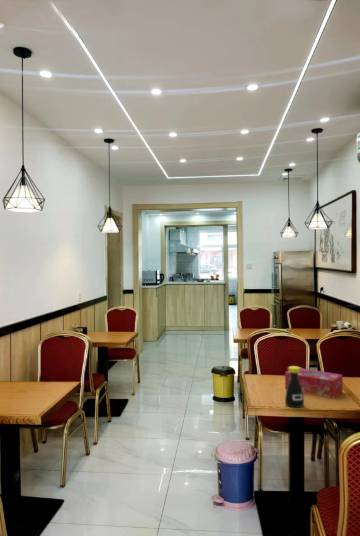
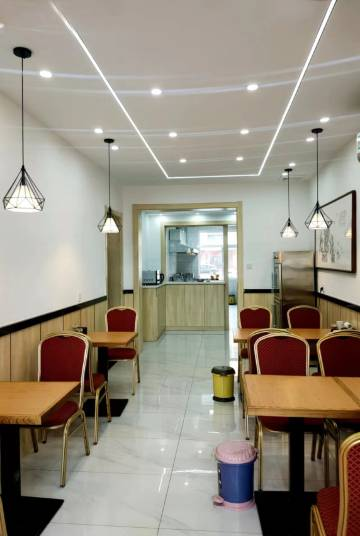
- tissue box [284,367,344,399]
- bottle [284,365,305,408]
